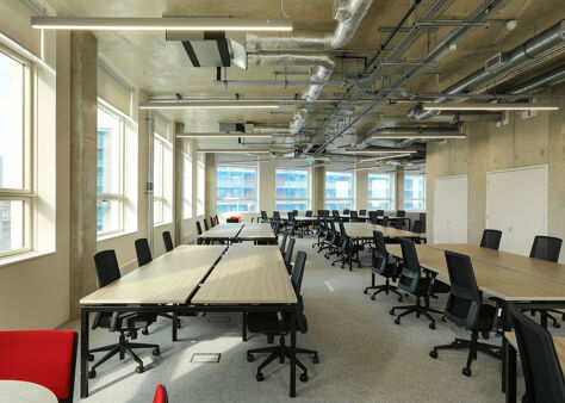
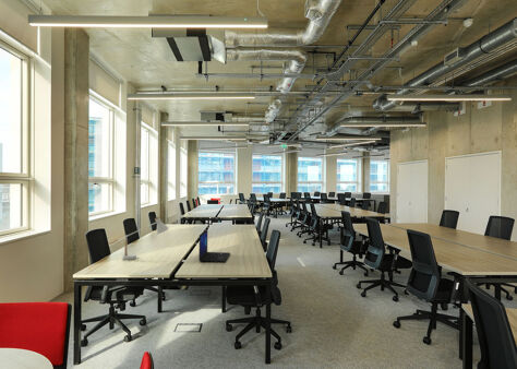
+ laptop [197,228,231,263]
+ desk lamp [108,216,170,261]
